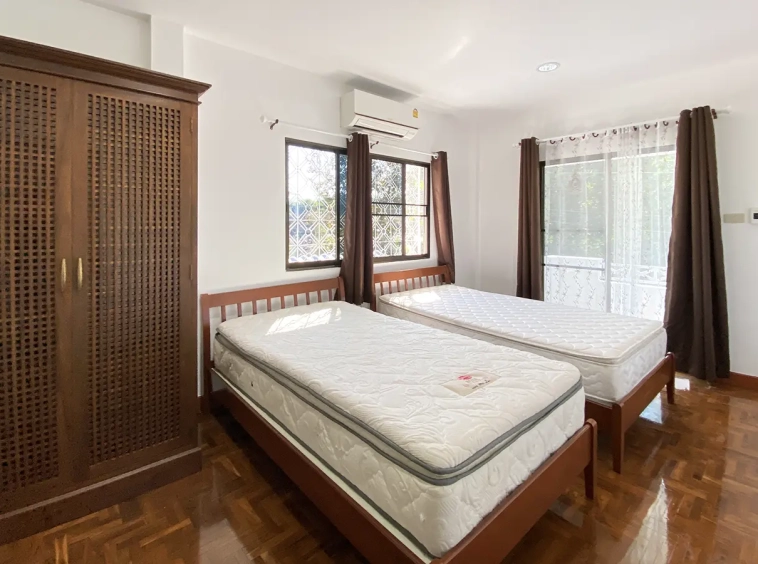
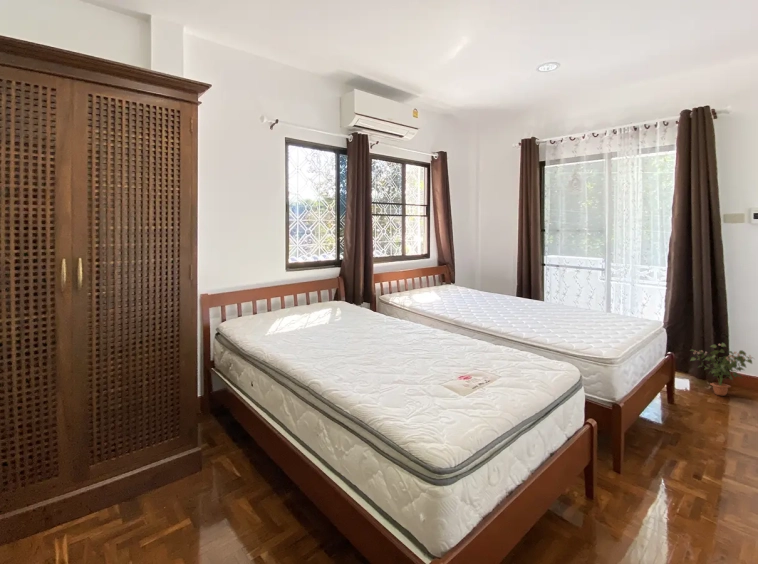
+ potted plant [689,341,755,397]
